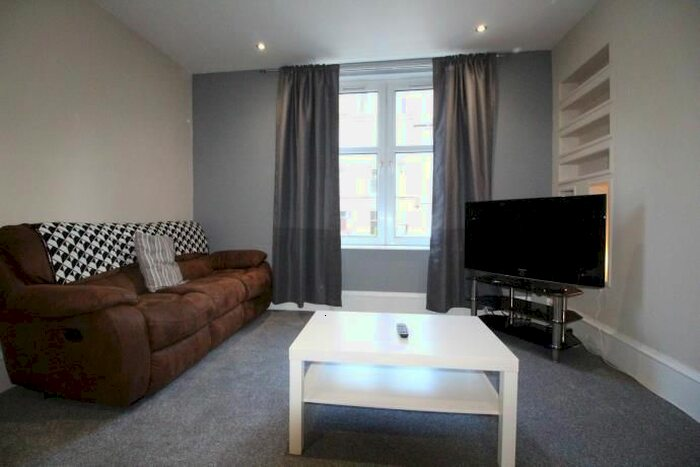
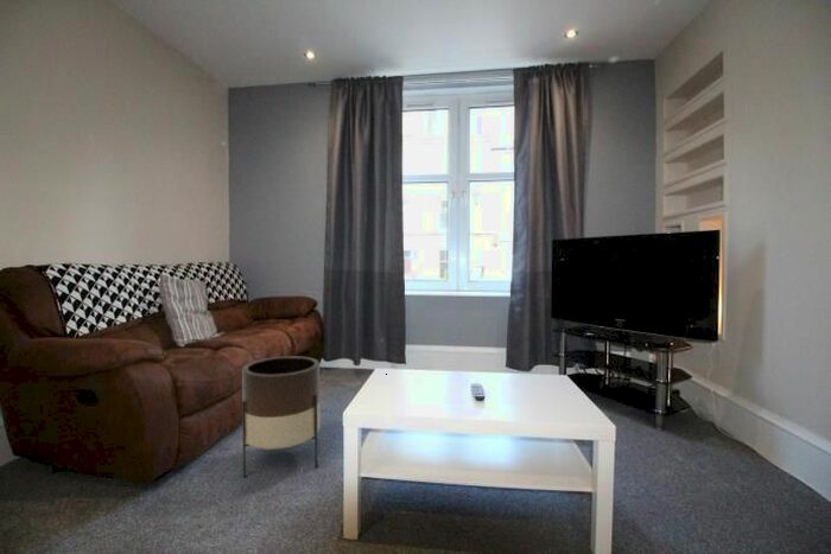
+ planter [241,355,322,478]
